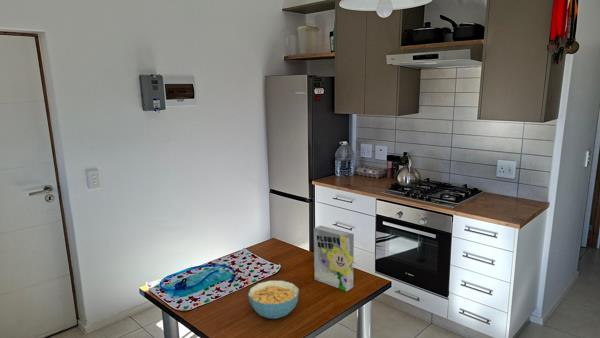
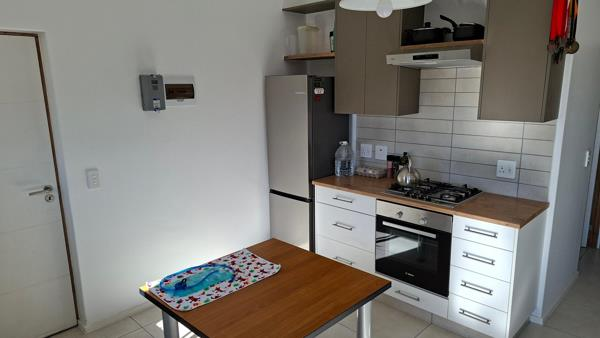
- cereal bowl [247,280,300,320]
- cereal box [313,225,355,292]
